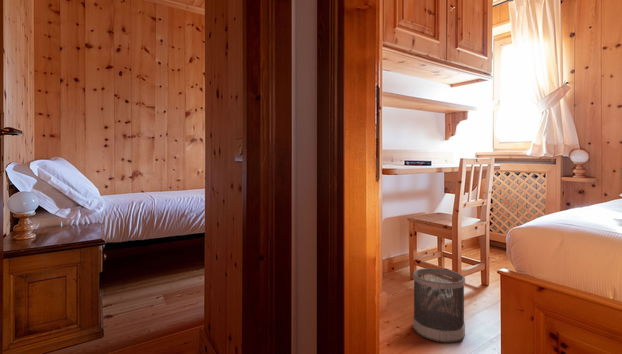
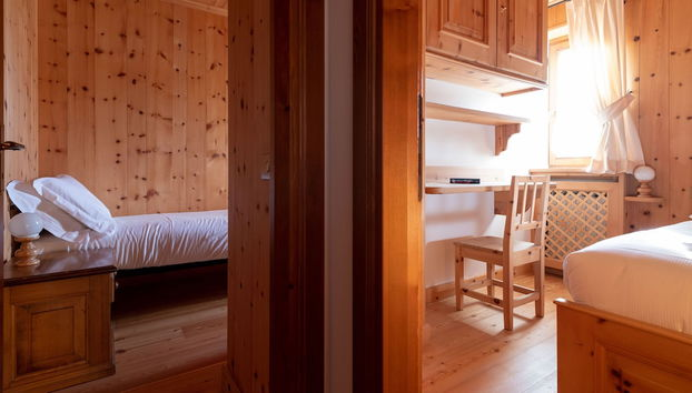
- wastebasket [412,267,466,344]
